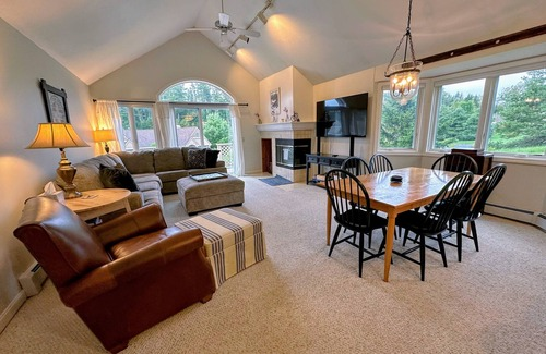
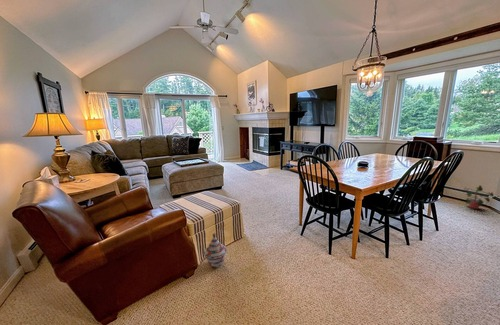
+ potted plant [462,184,495,210]
+ woven basket [203,232,228,268]
